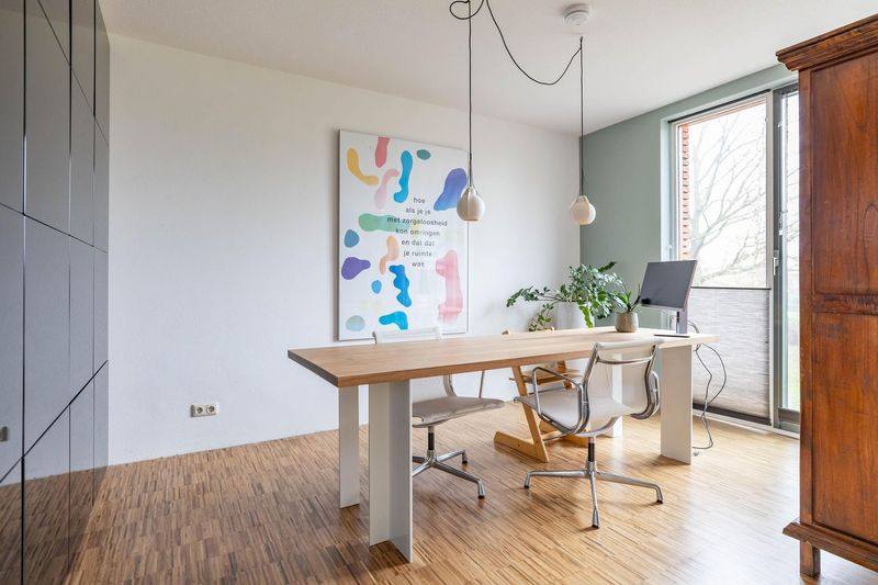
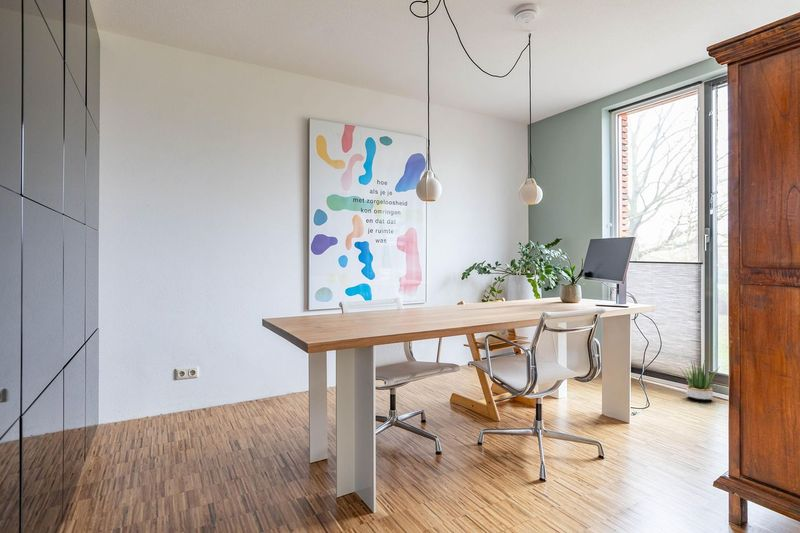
+ potted plant [677,359,720,402]
